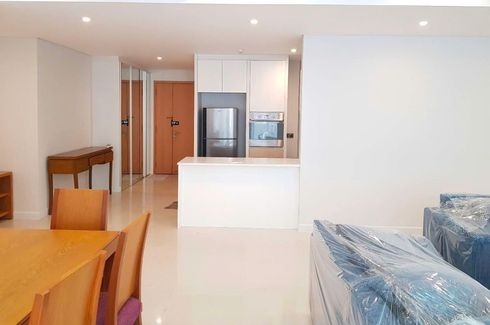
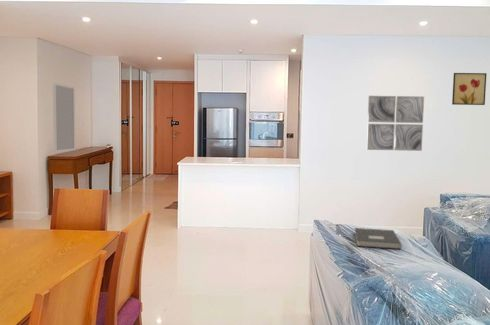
+ book [353,227,403,250]
+ wall art [451,72,487,106]
+ wall art [366,95,425,152]
+ home mirror [52,82,76,153]
